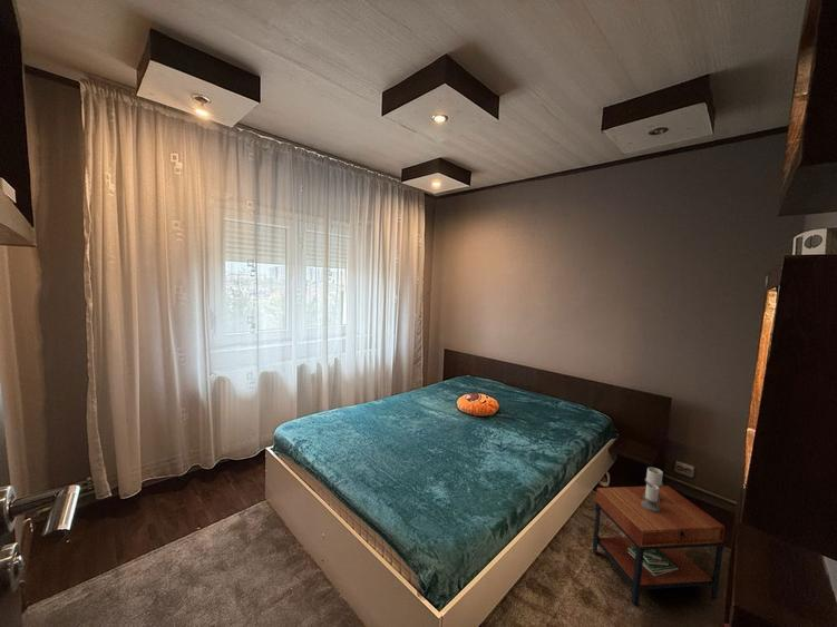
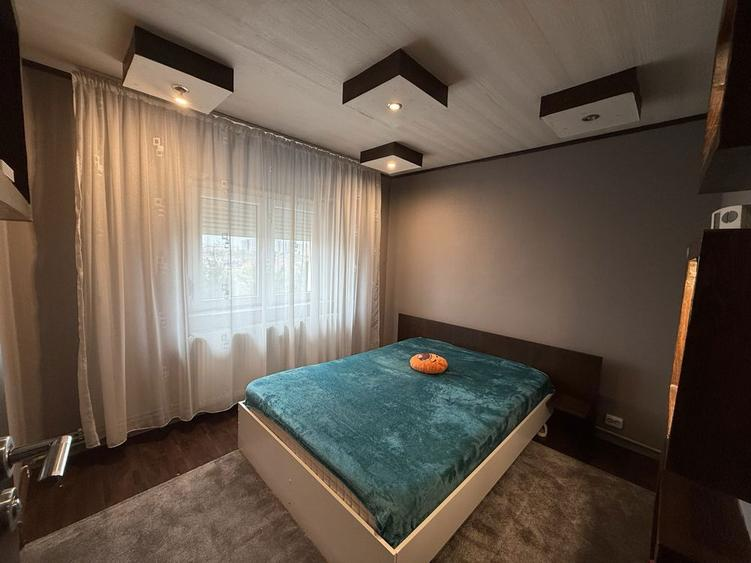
- side table [592,467,727,607]
